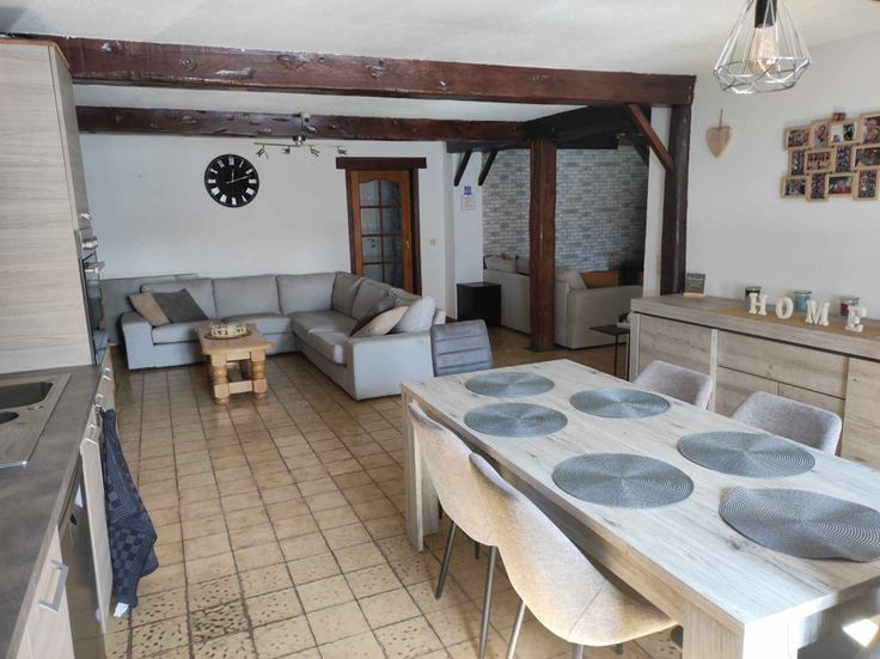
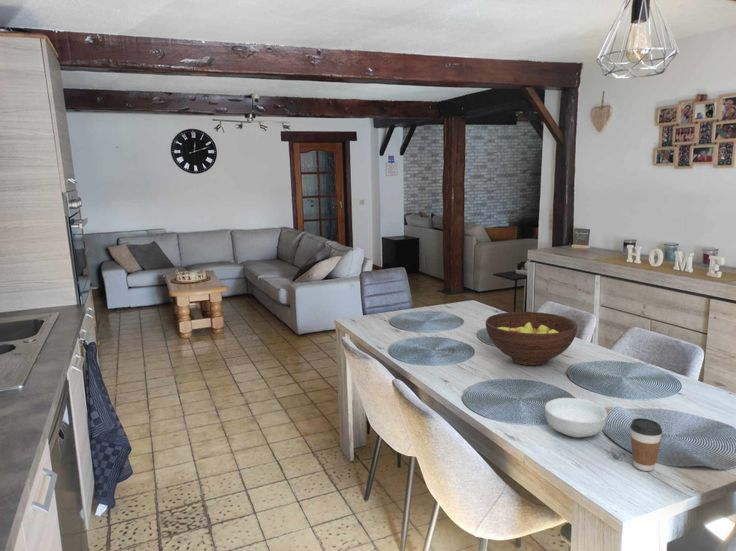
+ fruit bowl [485,311,578,366]
+ cereal bowl [544,397,608,439]
+ coffee cup [629,417,663,472]
